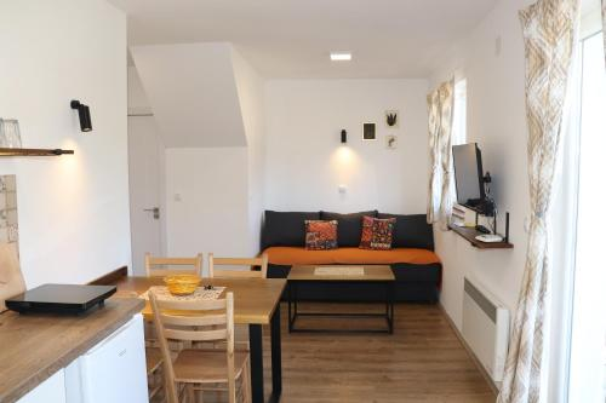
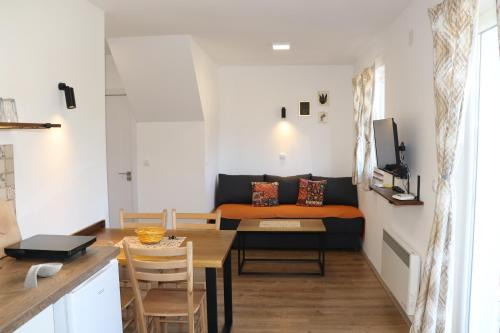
+ spoon rest [23,262,63,289]
